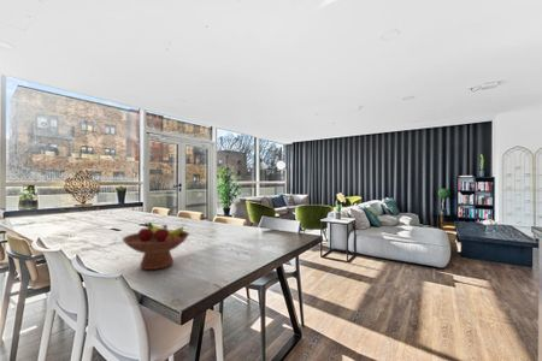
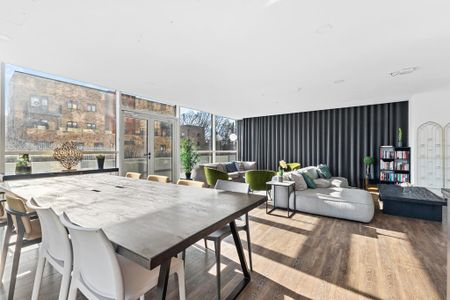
- fruit bowl [120,221,190,271]
